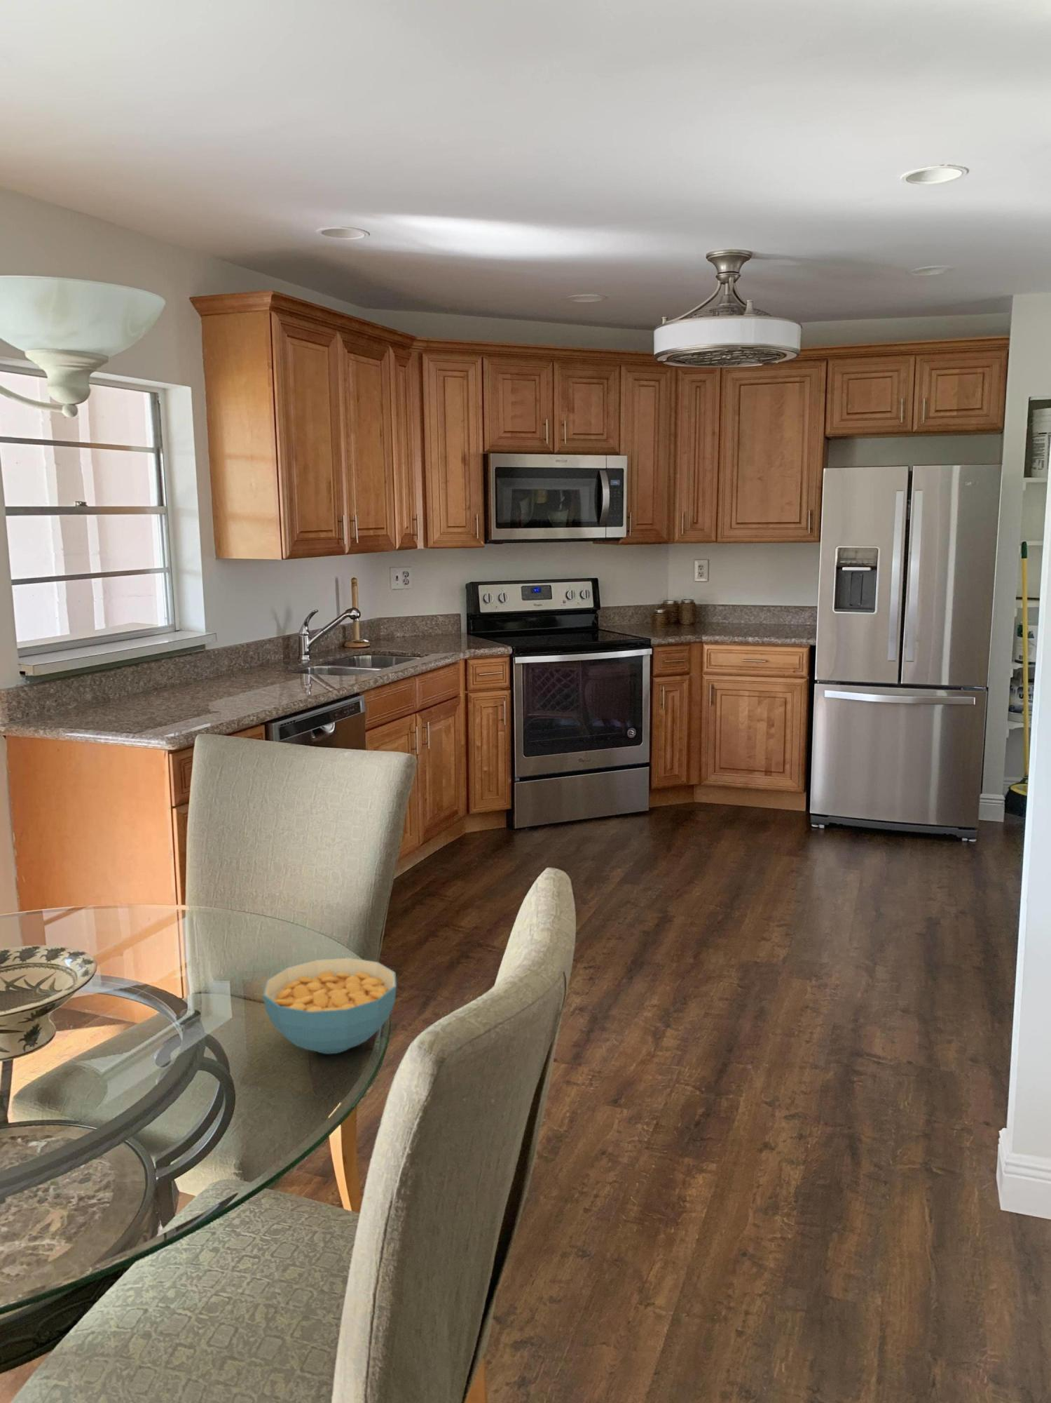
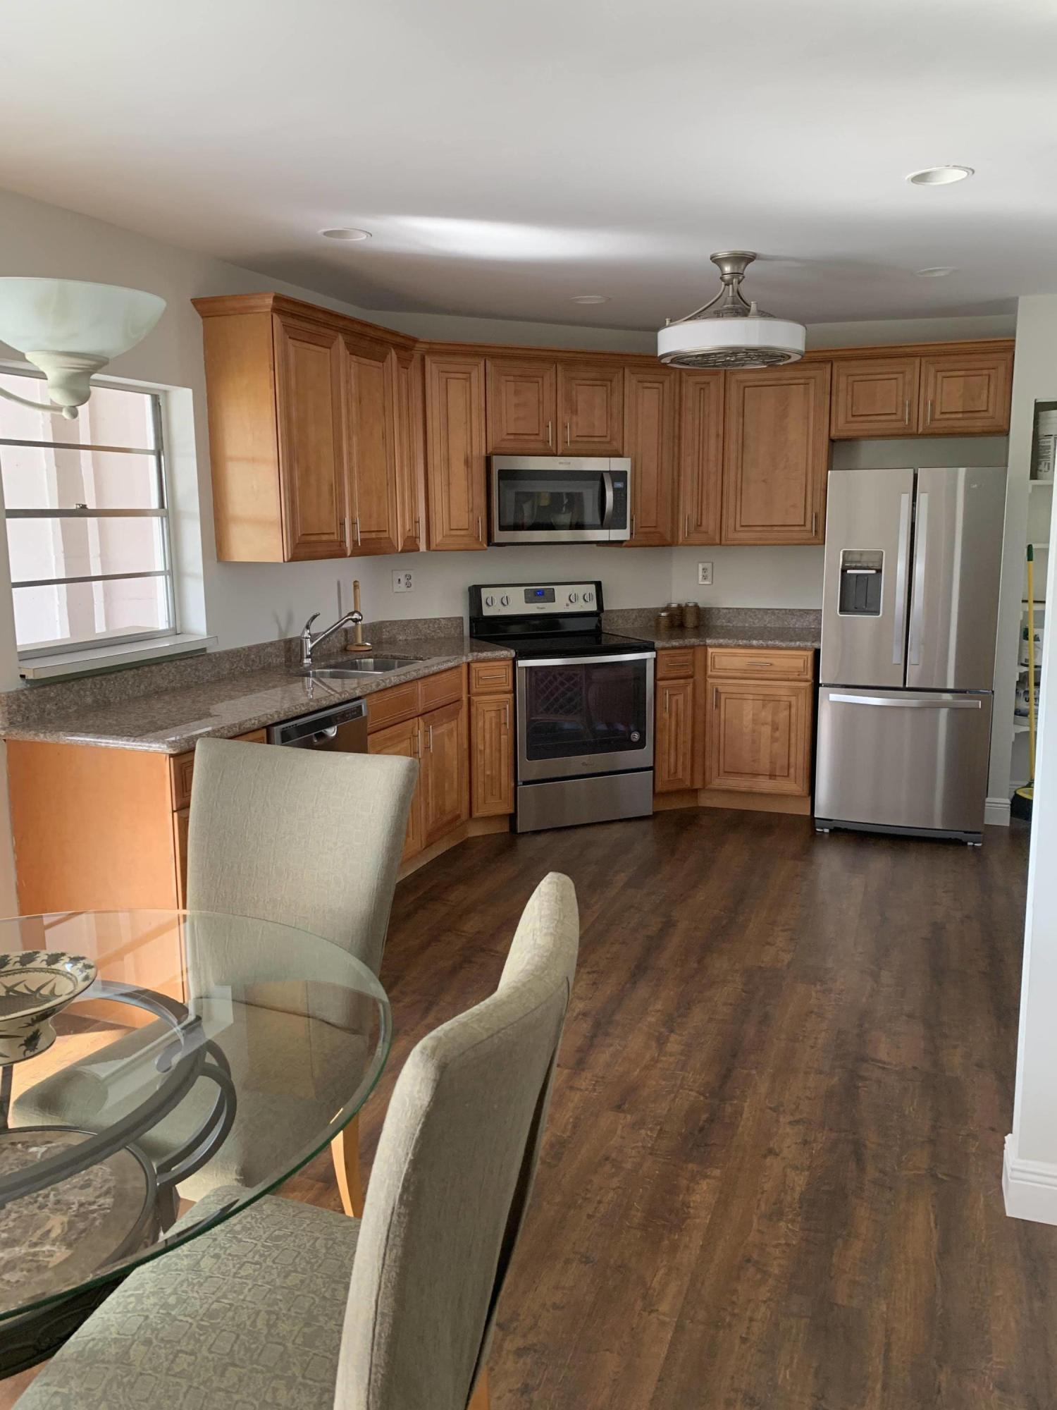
- cereal bowl [262,957,397,1055]
